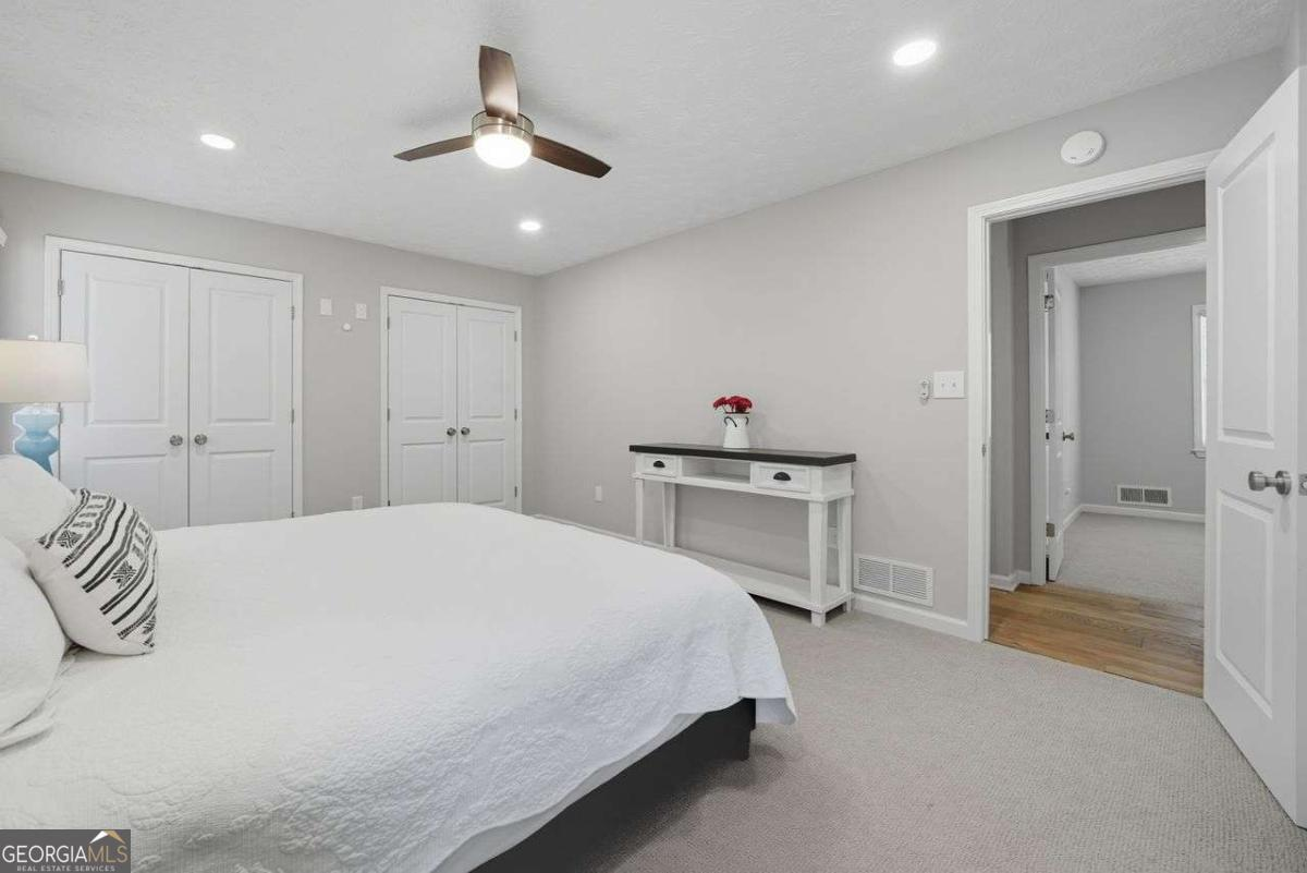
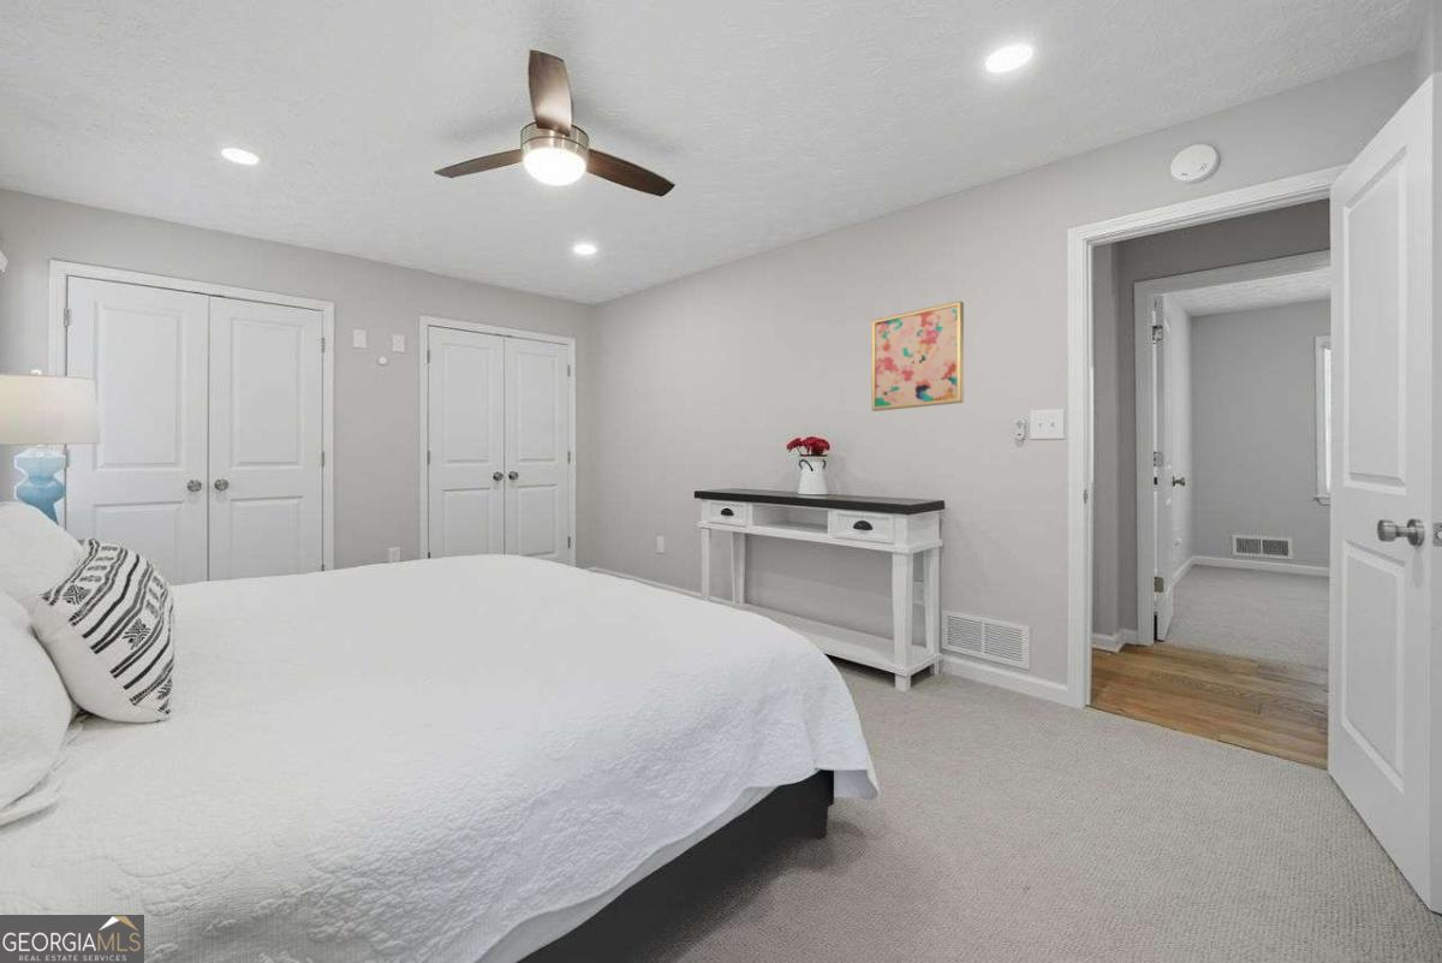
+ wall art [871,299,965,412]
